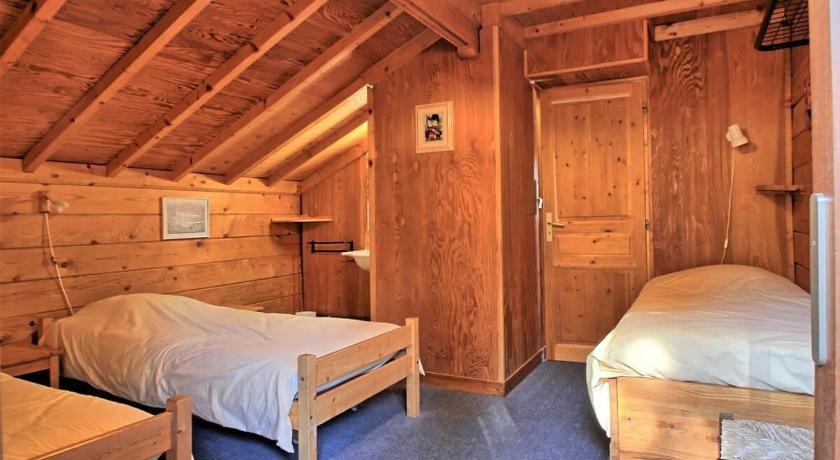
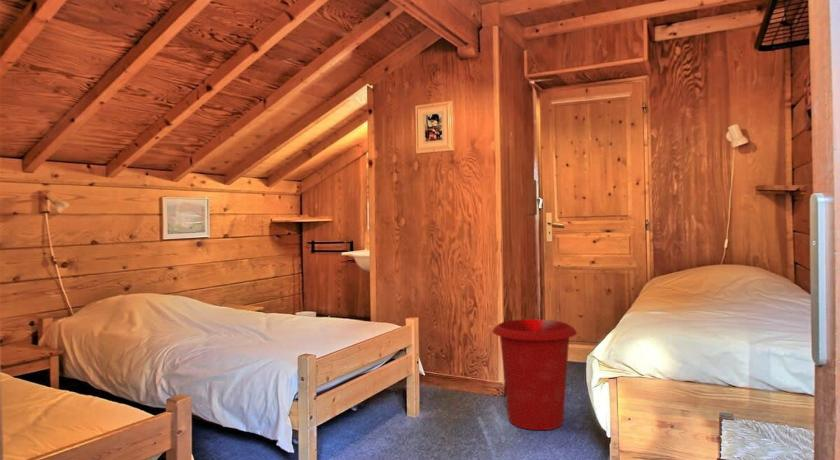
+ waste bin [491,318,578,431]
